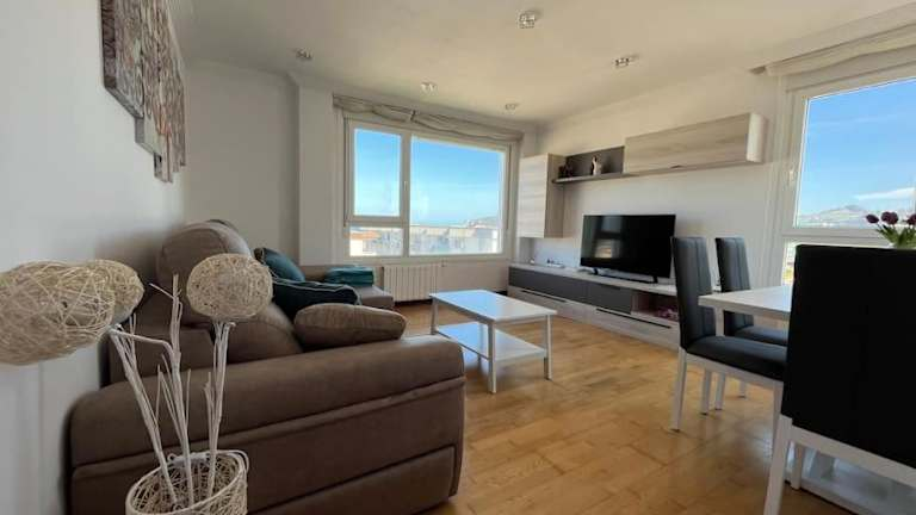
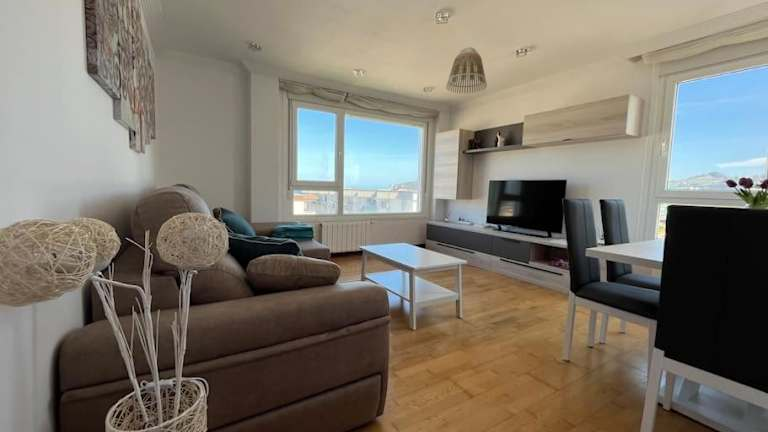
+ lamp shade [445,46,488,95]
